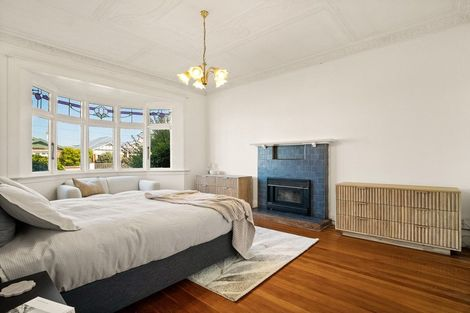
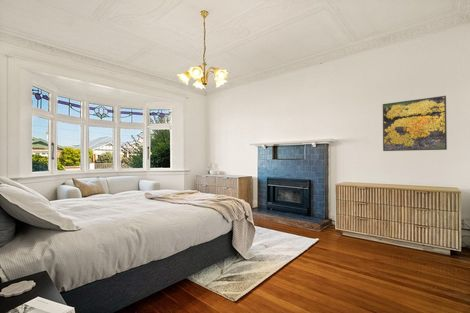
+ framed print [382,95,448,152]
